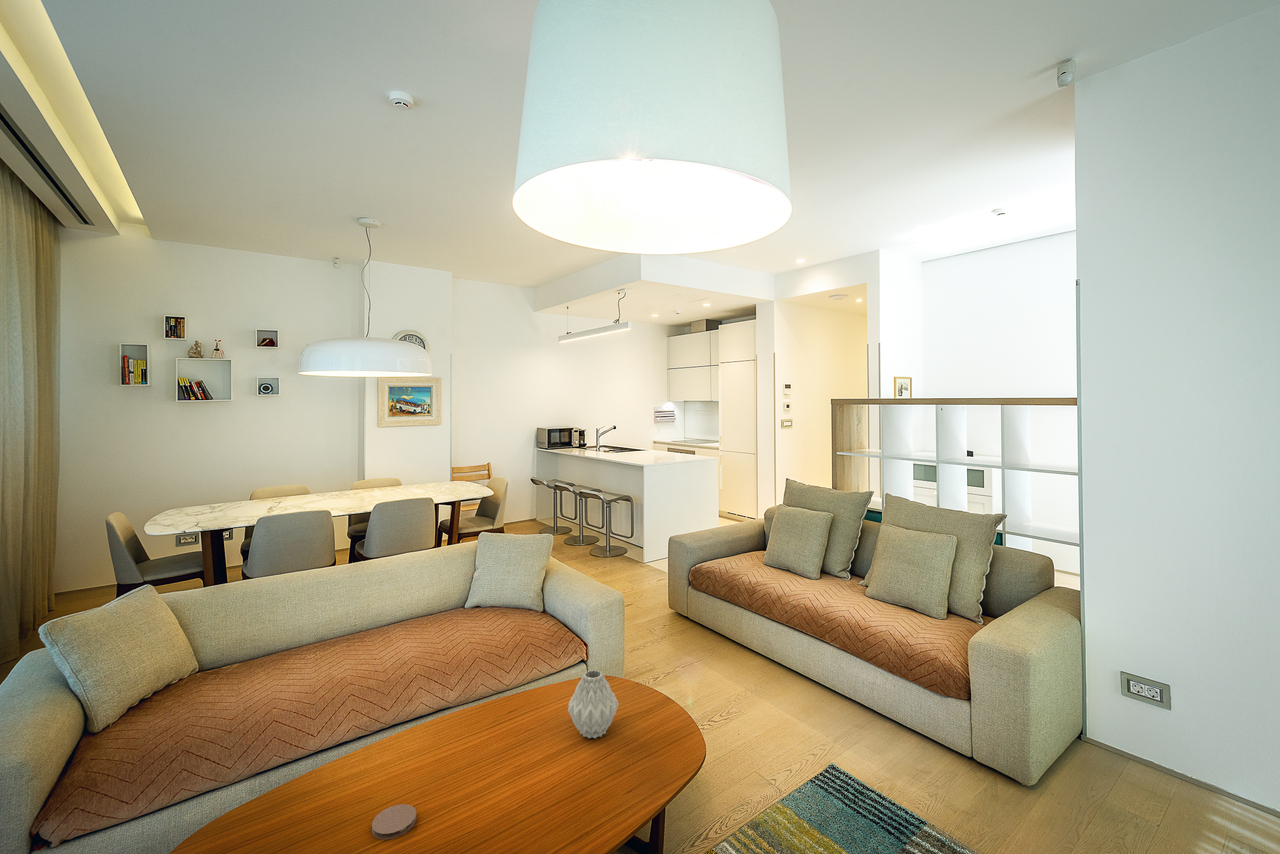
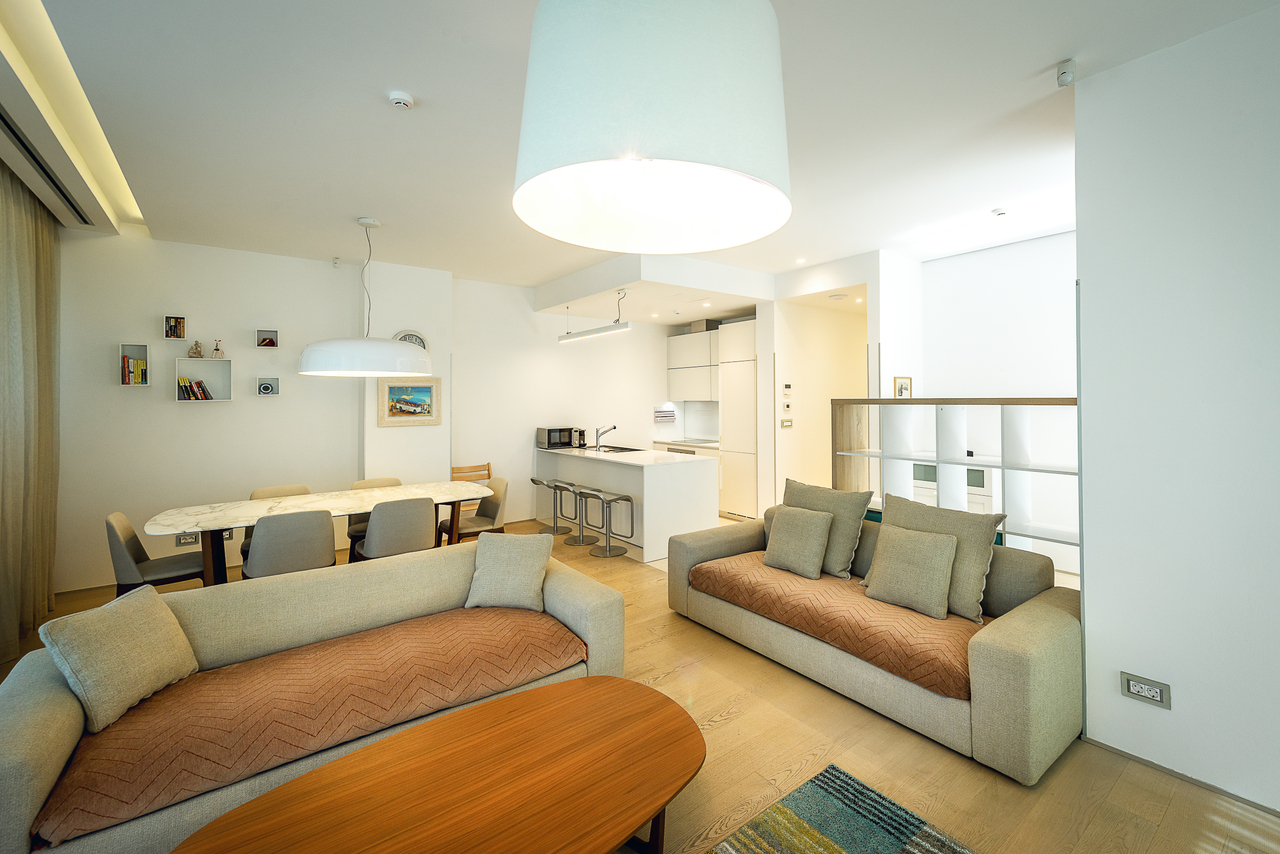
- vase [567,669,619,739]
- coaster [371,803,417,840]
